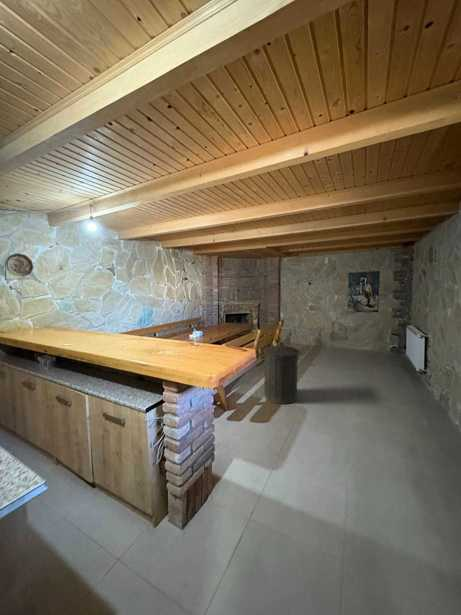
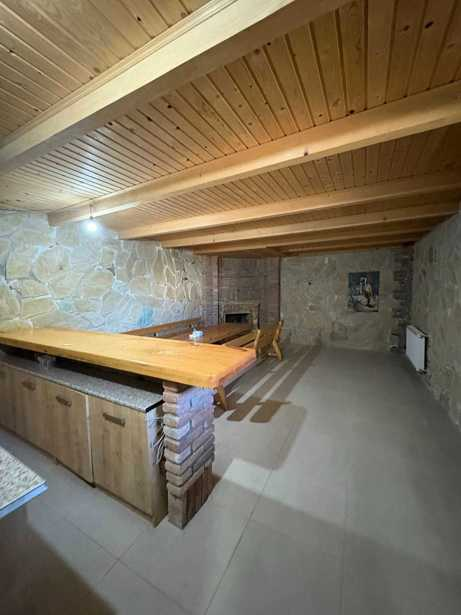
- decorative plate [4,252,34,278]
- trash can [262,340,301,405]
